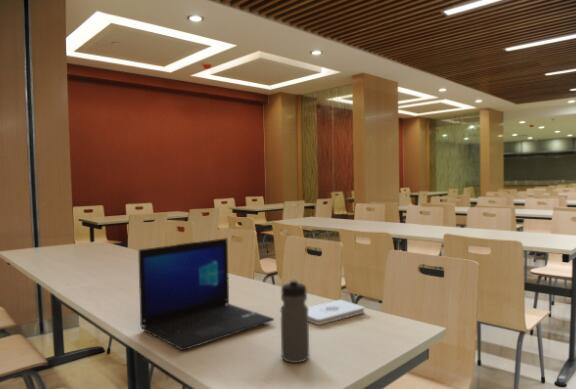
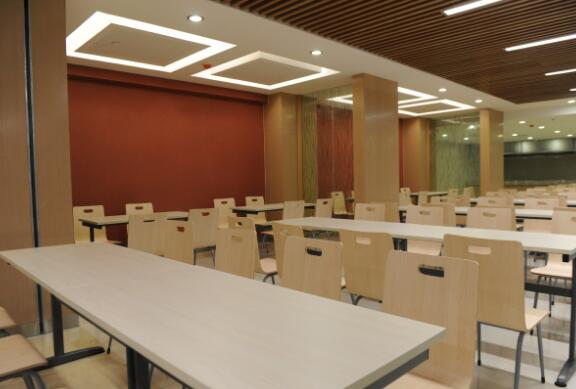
- water bottle [279,278,310,364]
- notepad [308,299,366,326]
- laptop [137,237,275,351]
